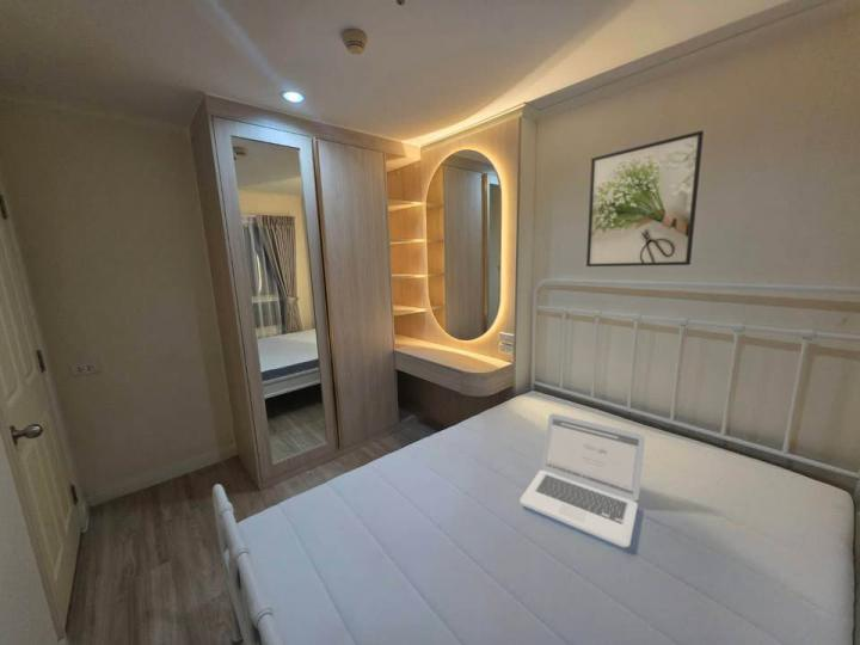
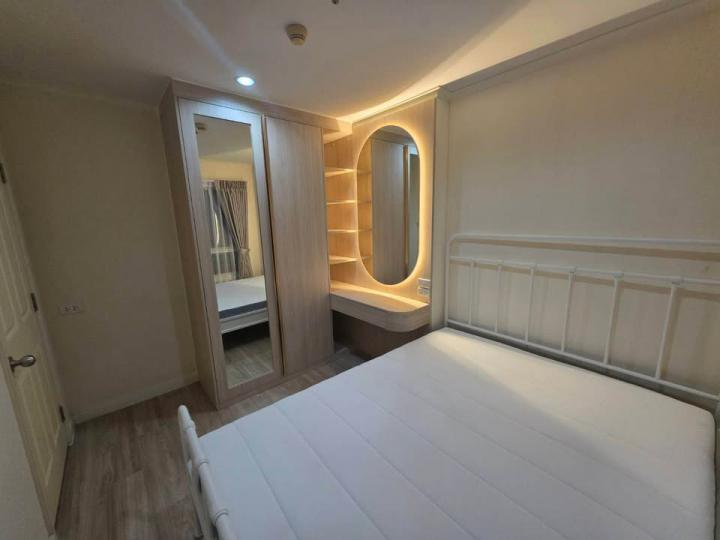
- laptop [518,412,646,548]
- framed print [585,129,705,268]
